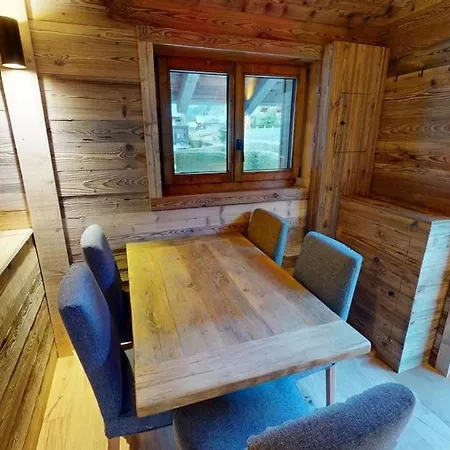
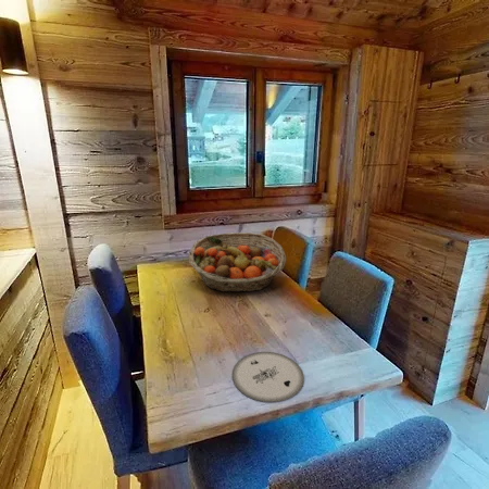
+ plate [231,351,305,403]
+ fruit basket [188,231,287,293]
